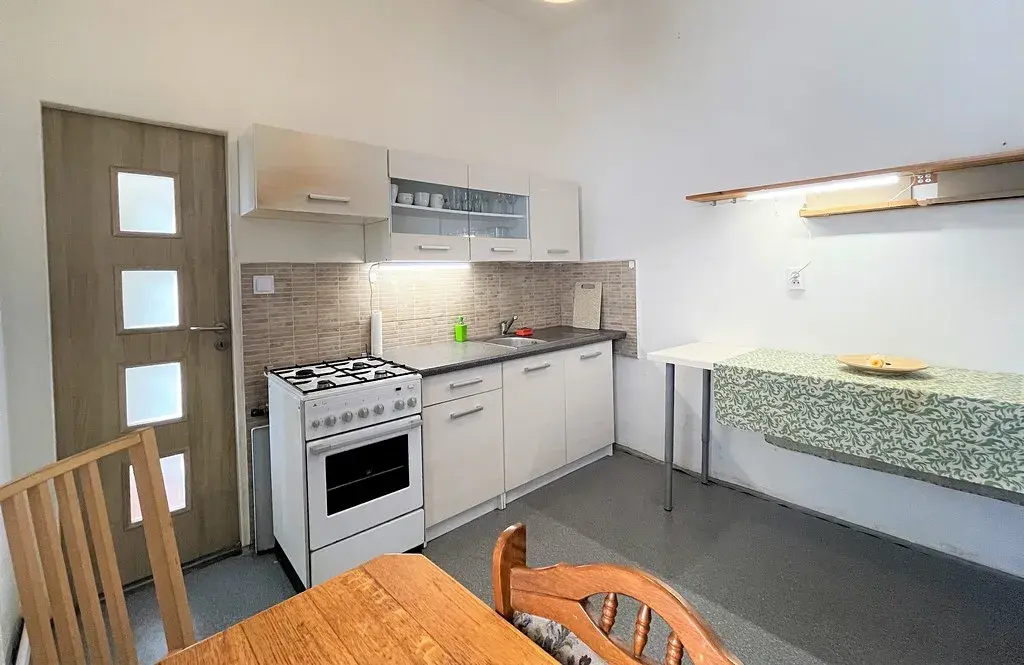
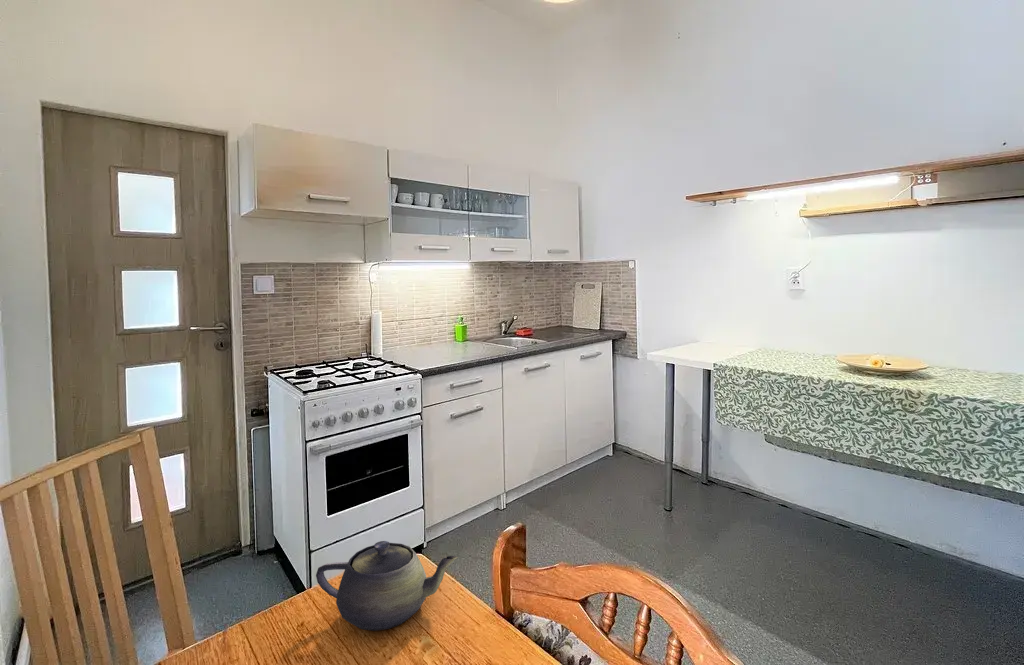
+ teapot [315,540,459,632]
